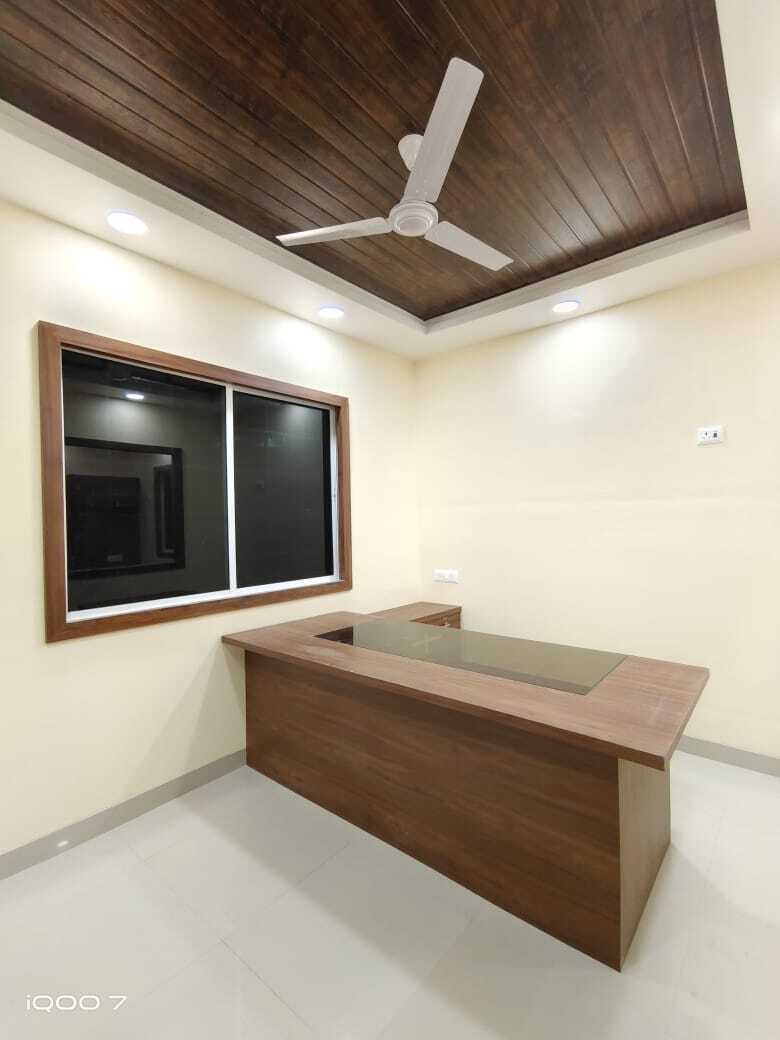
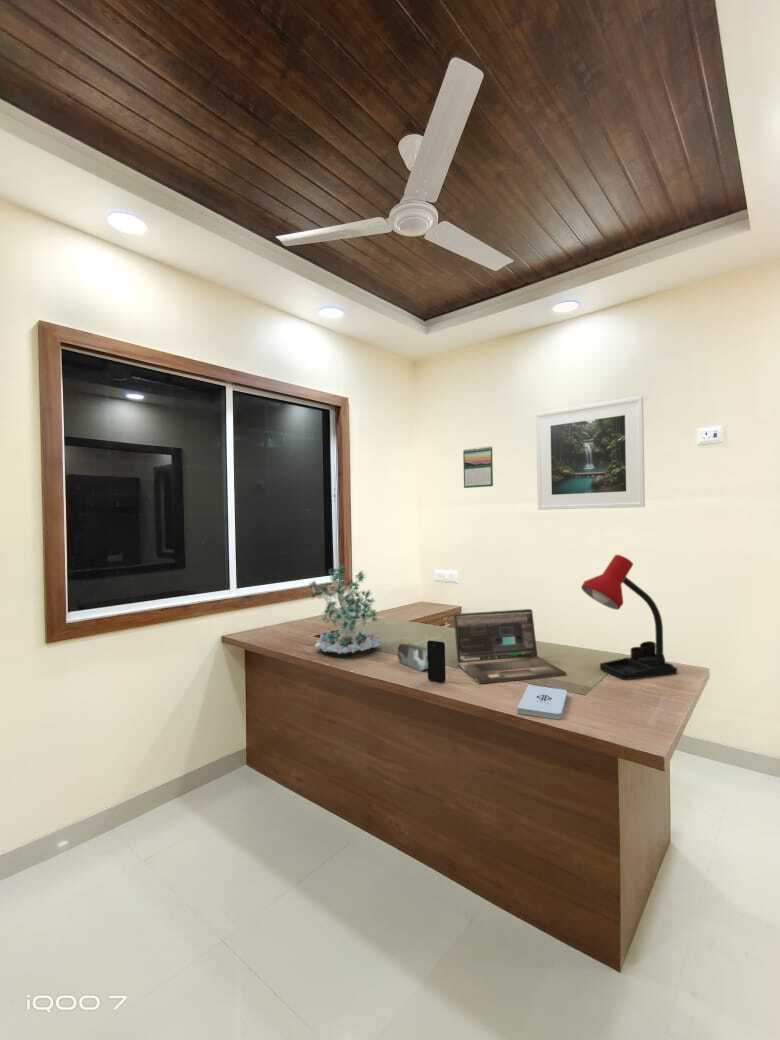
+ laptop [453,608,567,685]
+ notepad [516,684,568,720]
+ calendar [462,445,494,489]
+ speaker [397,643,428,672]
+ desk lamp [580,554,678,681]
+ plant [307,564,382,655]
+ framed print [535,395,646,511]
+ smartphone [426,639,447,684]
